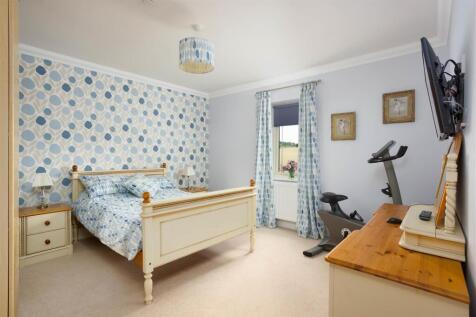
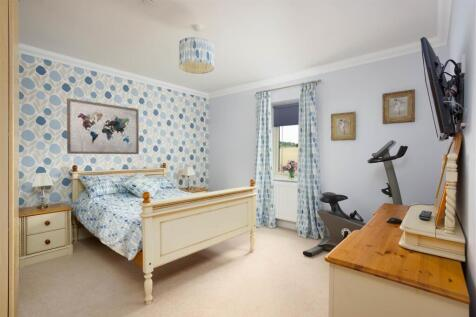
+ wall art [66,97,140,155]
